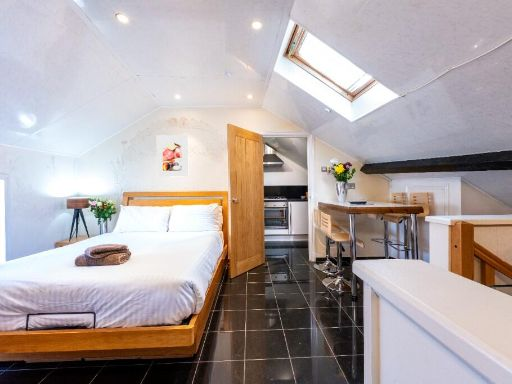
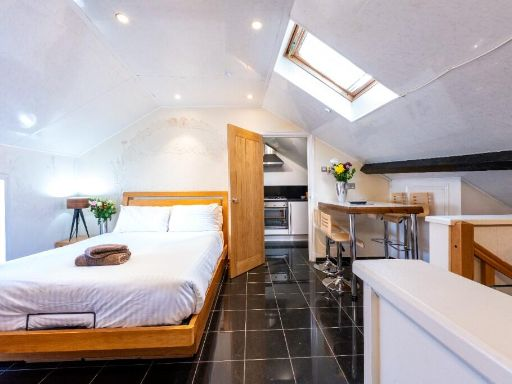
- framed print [156,134,189,178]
